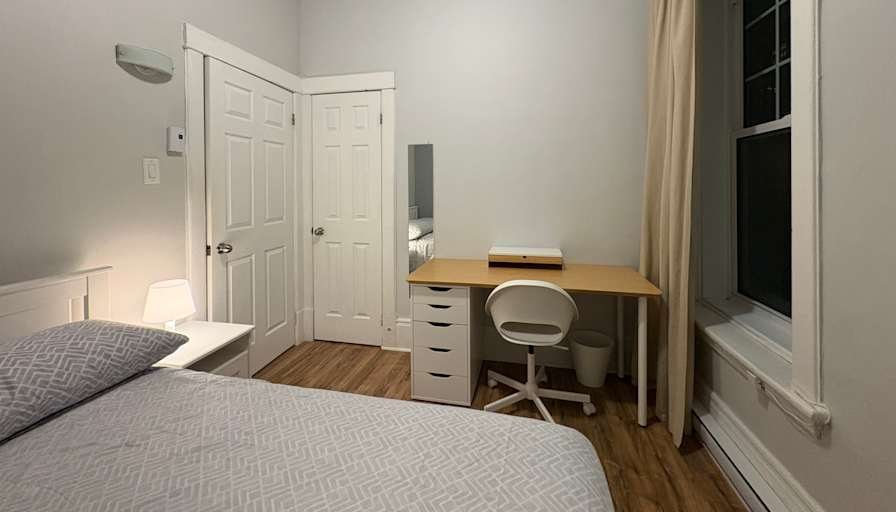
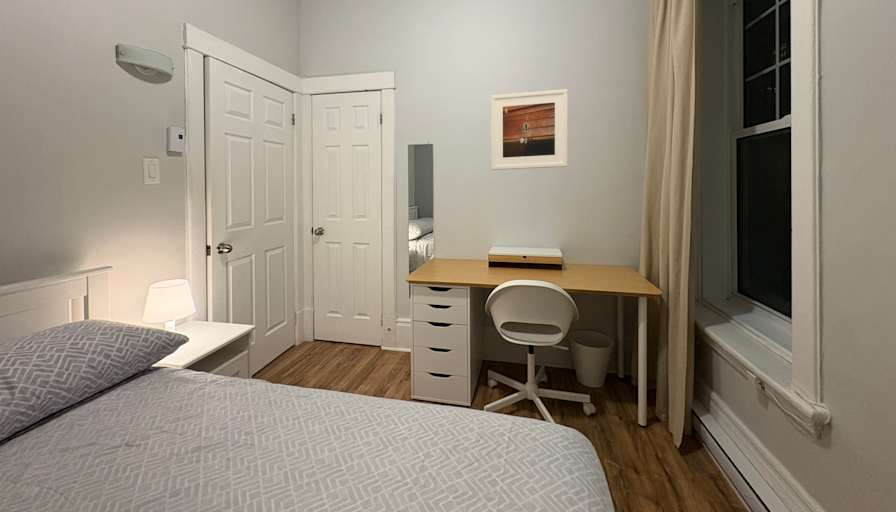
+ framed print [490,88,568,171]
